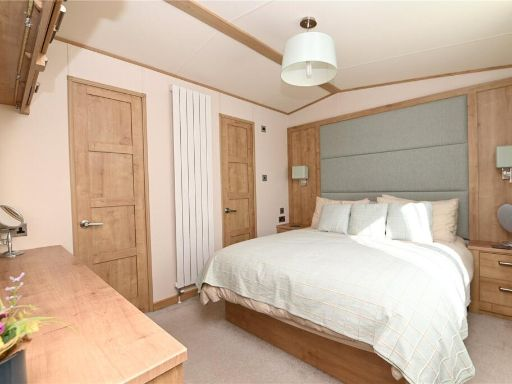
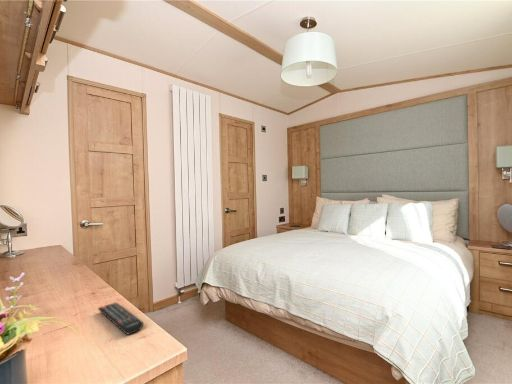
+ remote control [97,301,145,335]
